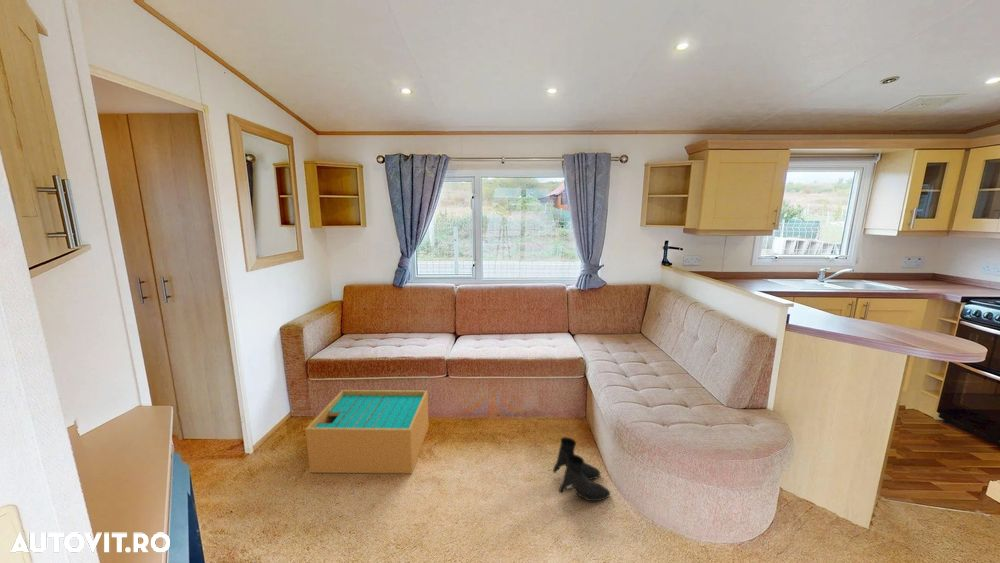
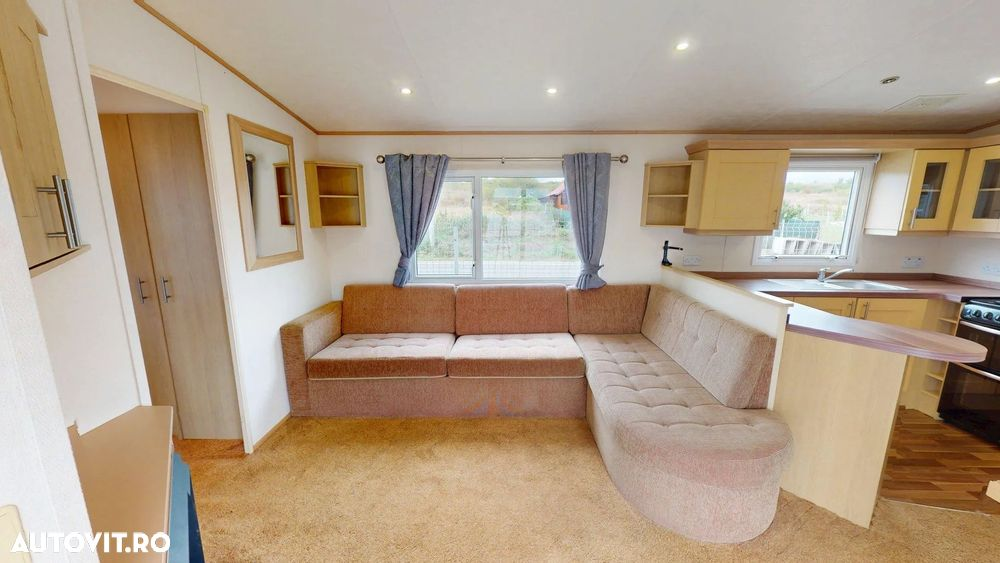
- boots [552,436,611,502]
- cardboard box [304,389,430,475]
